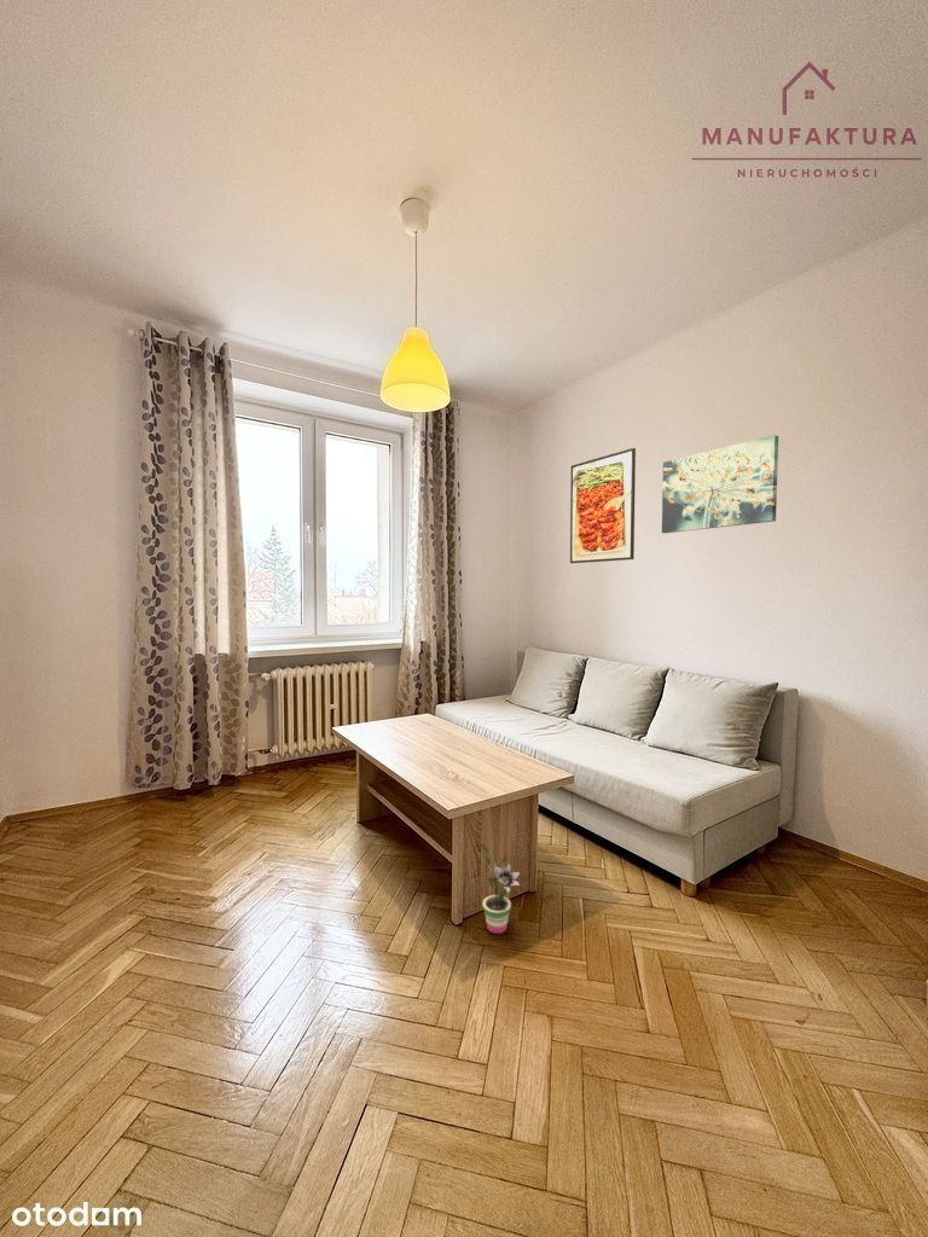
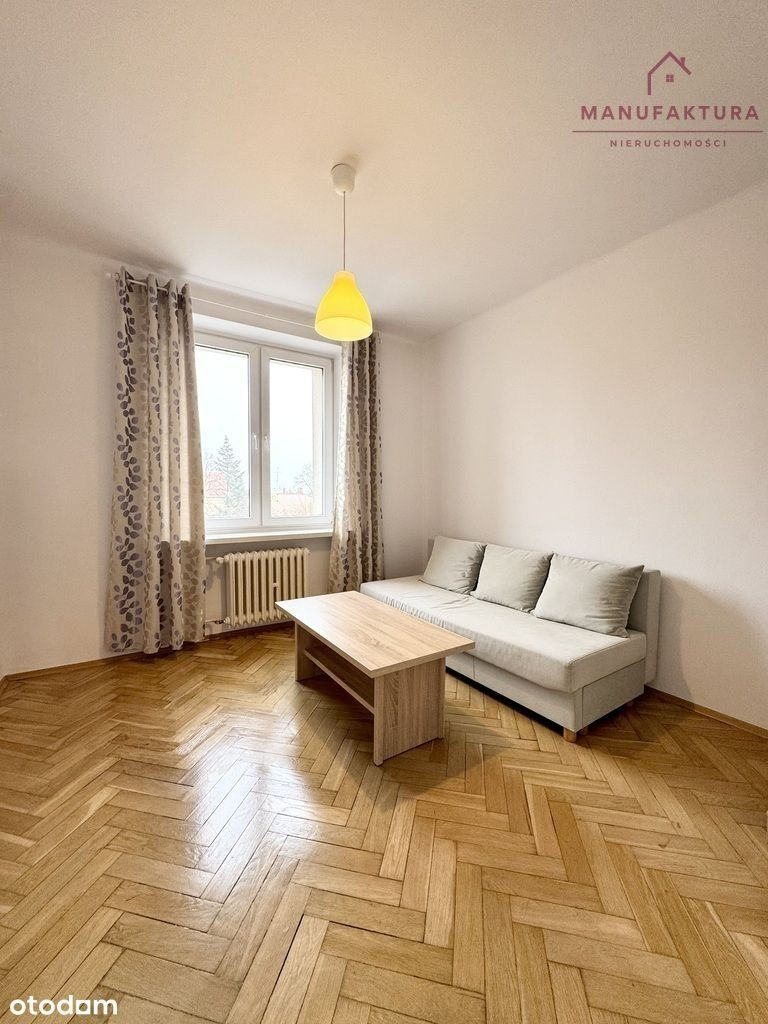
- potted plant [480,842,521,935]
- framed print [569,447,637,564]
- wall art [661,434,779,534]
